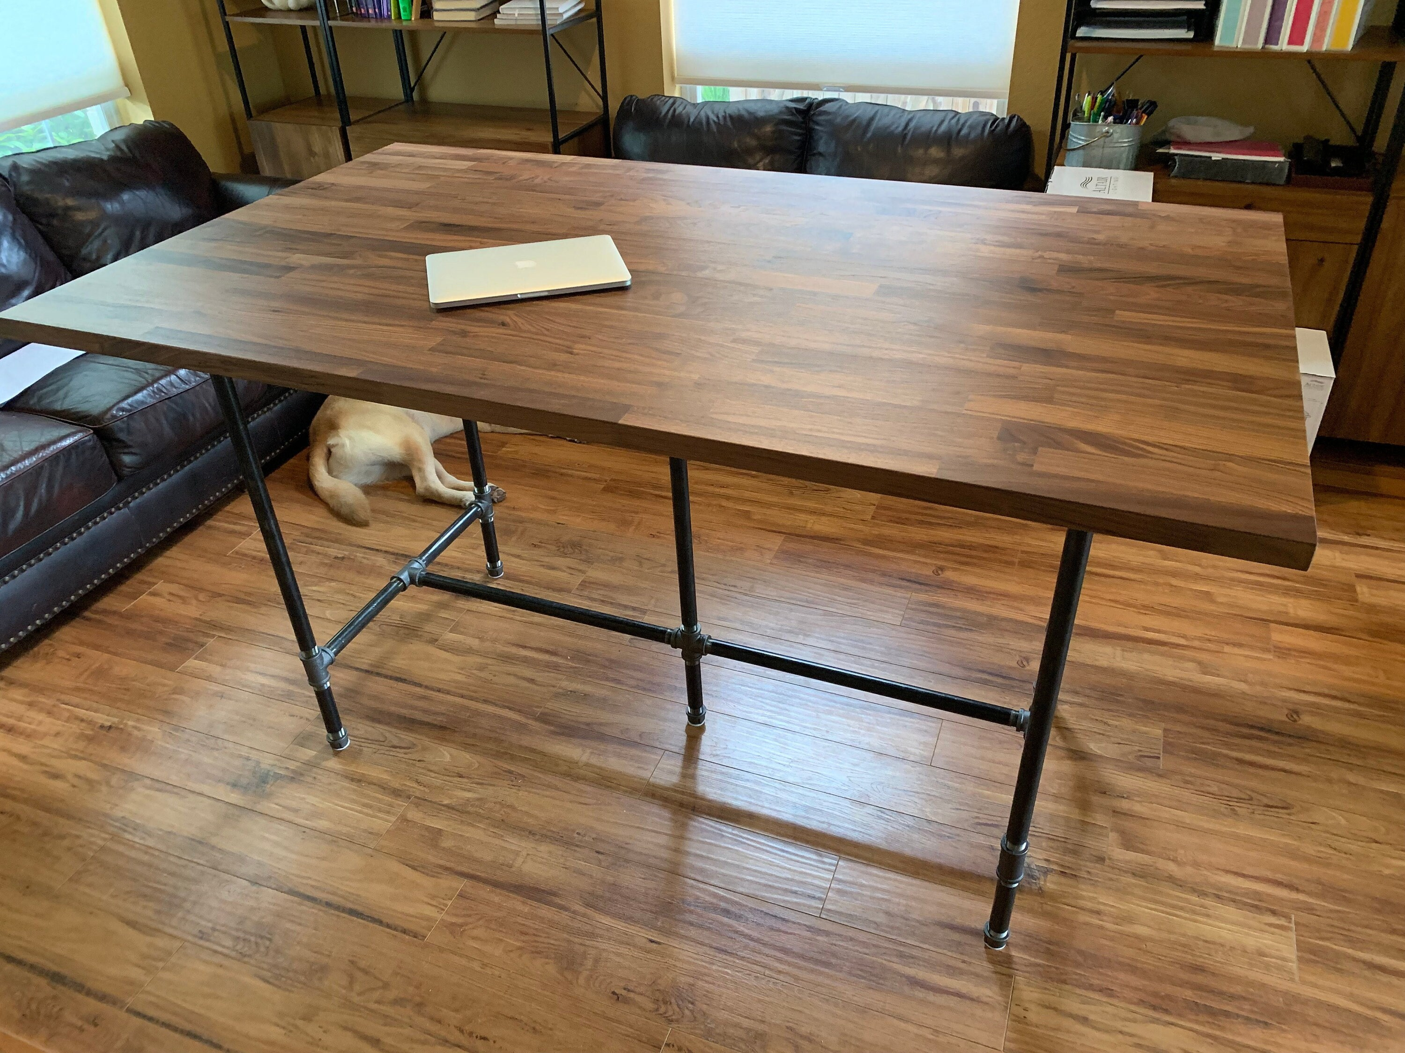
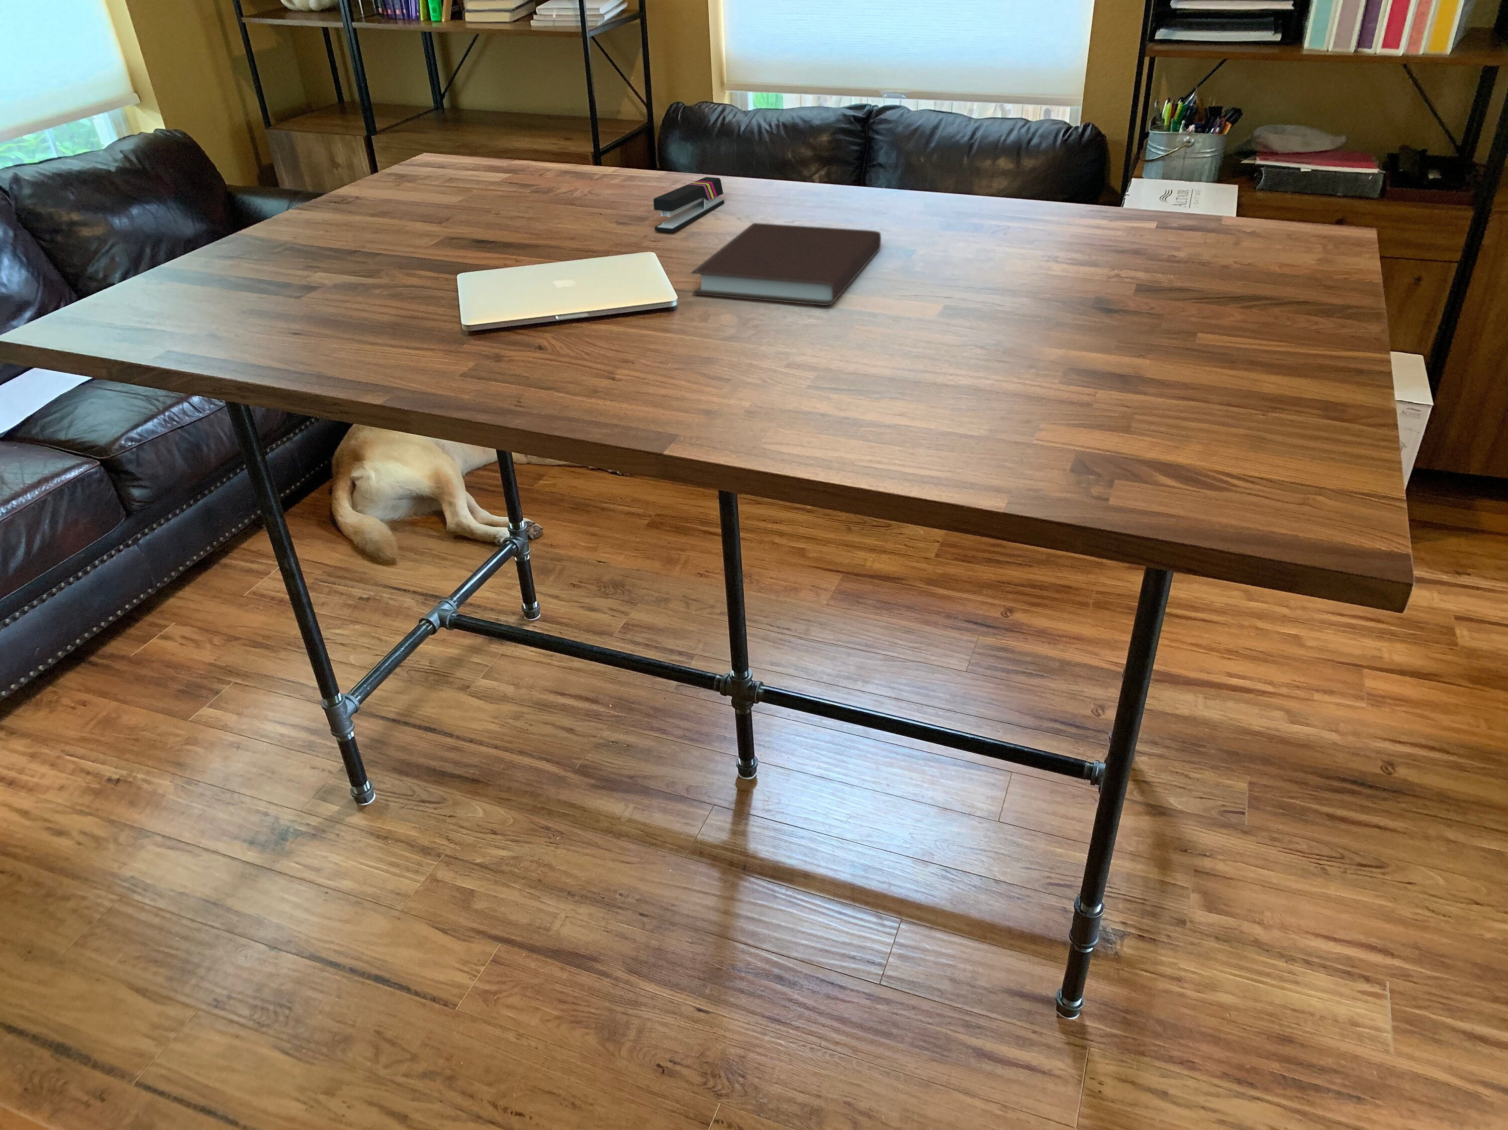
+ notebook [690,222,882,306]
+ stapler [653,177,724,233]
